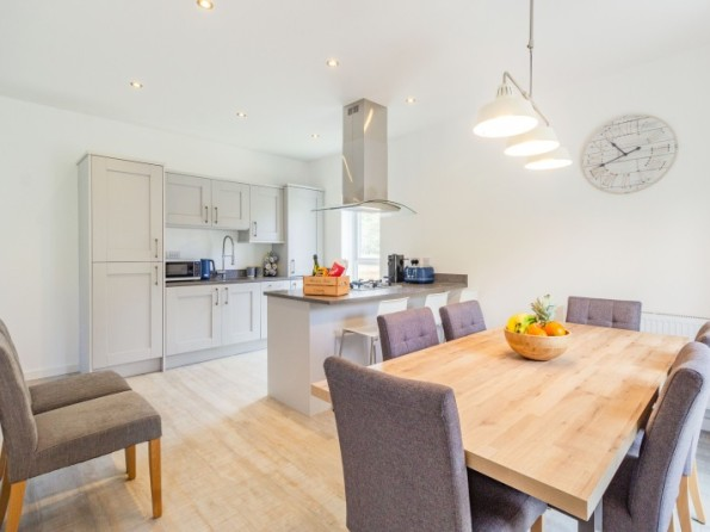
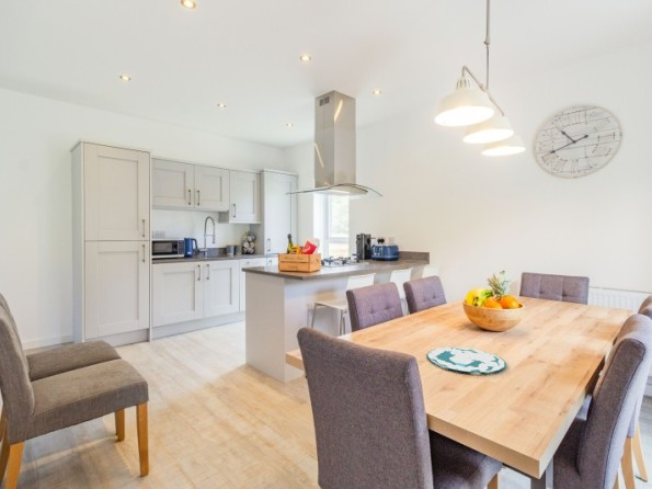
+ plate [426,346,507,374]
